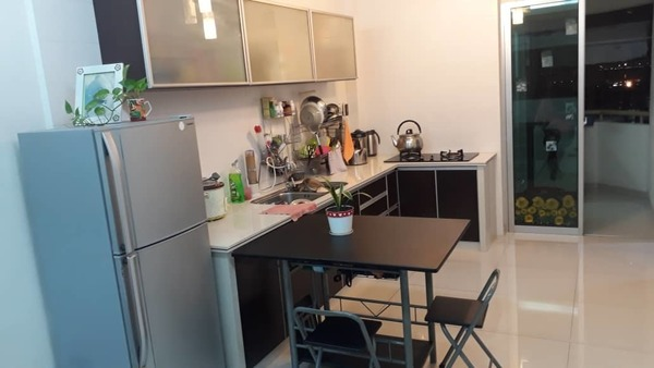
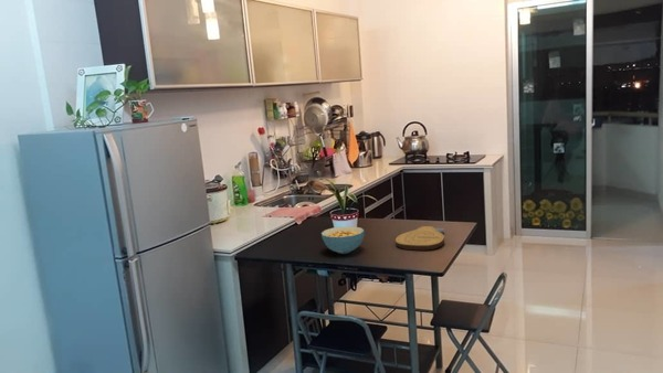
+ key chain [394,225,445,252]
+ cereal bowl [320,225,366,255]
